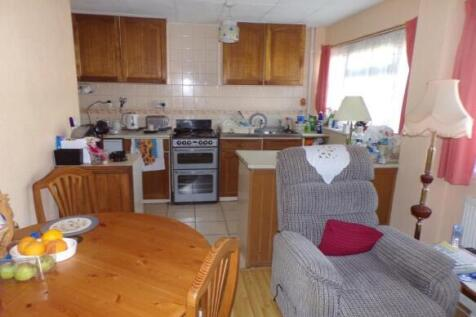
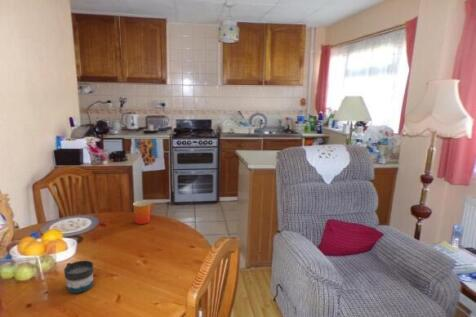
+ mug [63,260,94,294]
+ mug [132,200,156,225]
